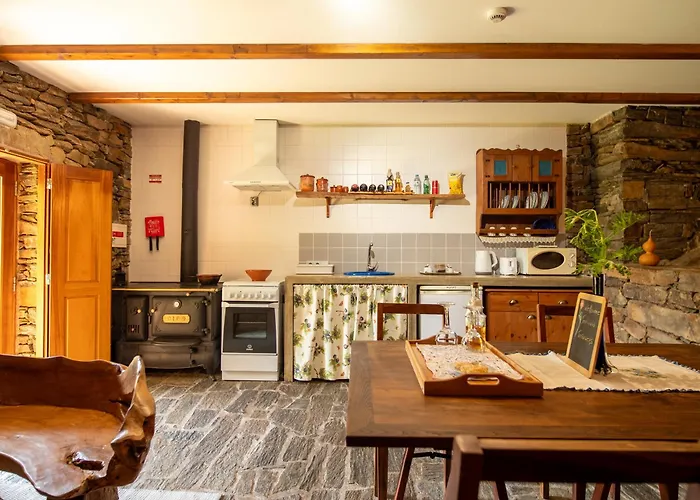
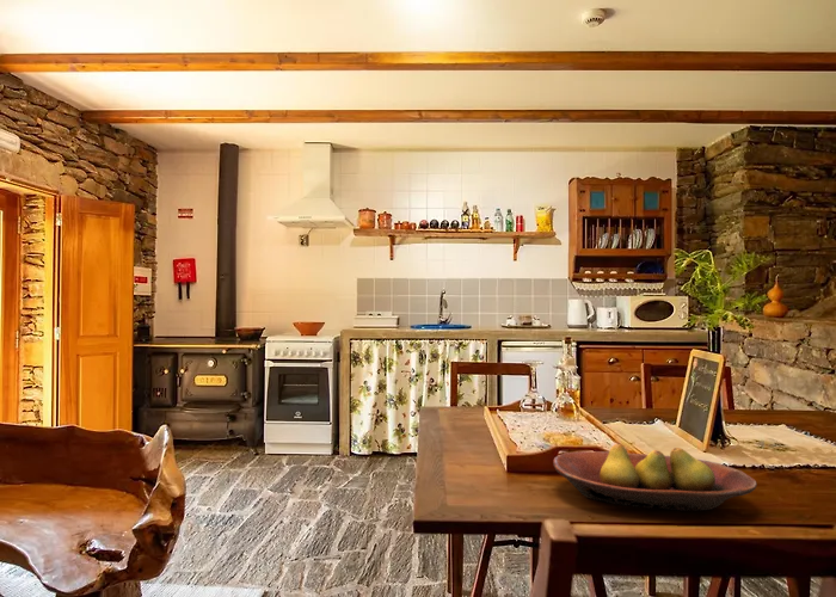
+ fruit bowl [552,442,758,512]
